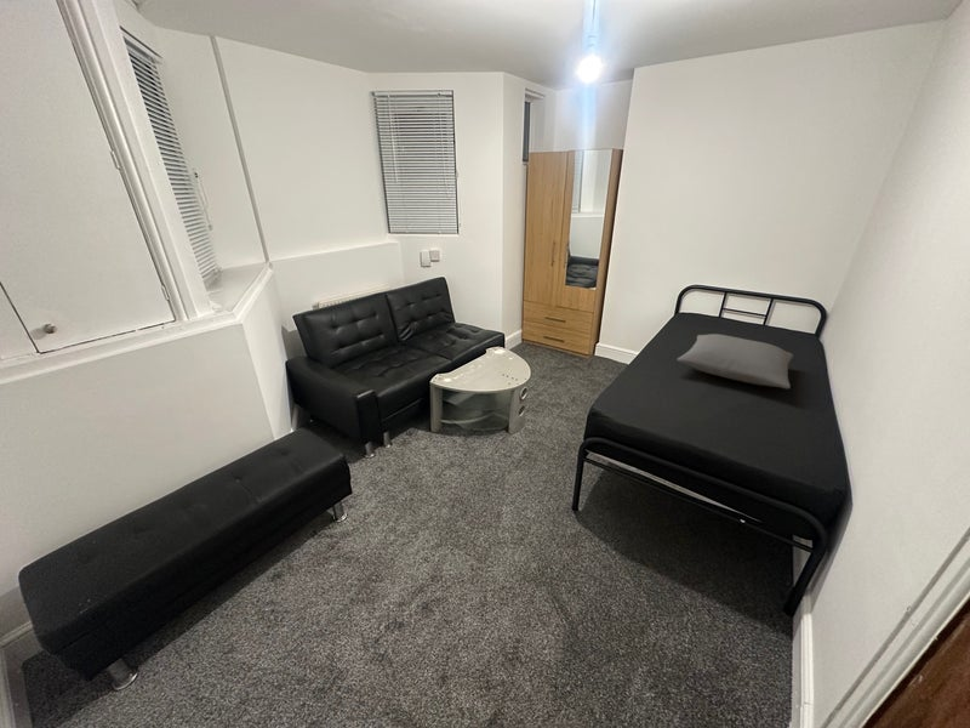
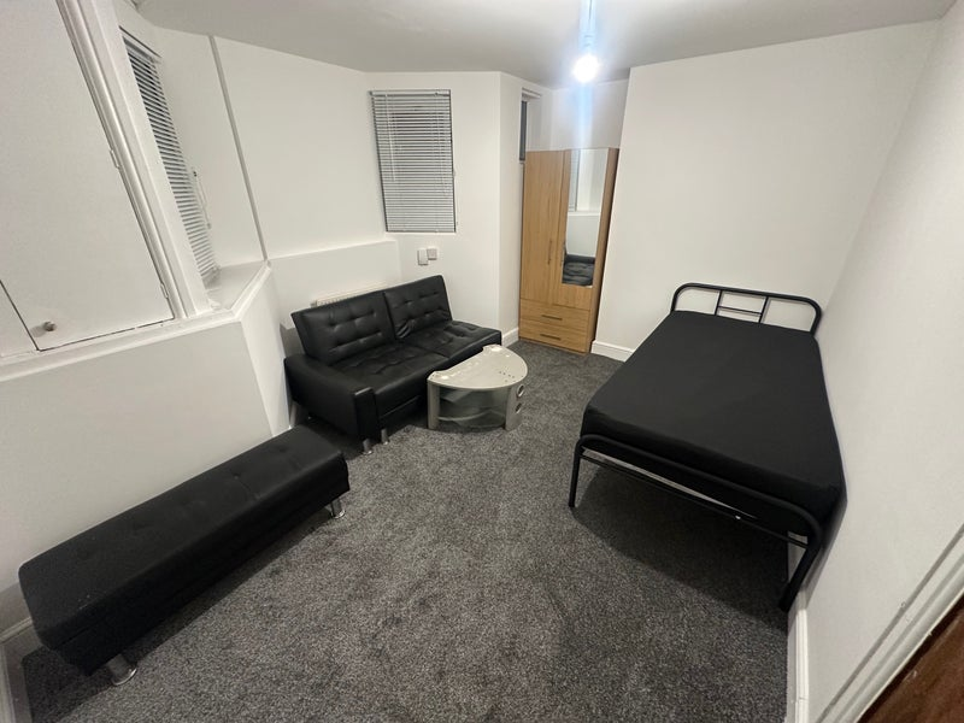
- pillow [675,332,794,389]
